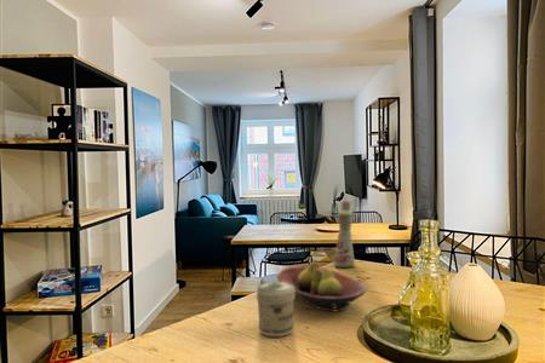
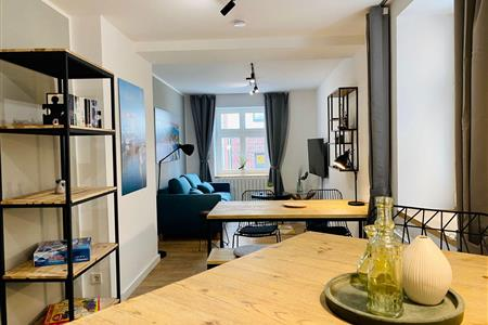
- jar [256,281,297,338]
- bottle [333,200,356,269]
- fruit bowl [276,260,367,312]
